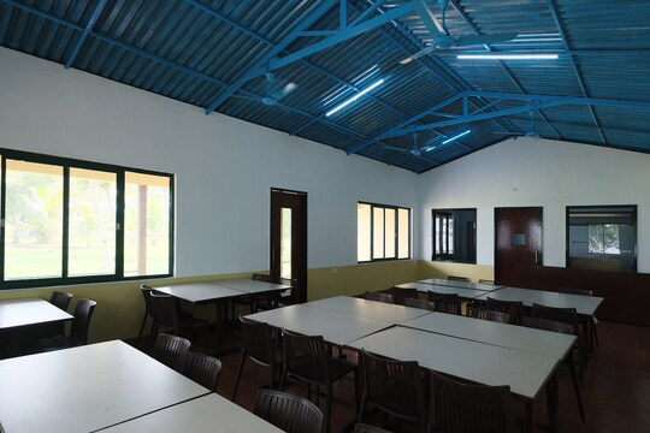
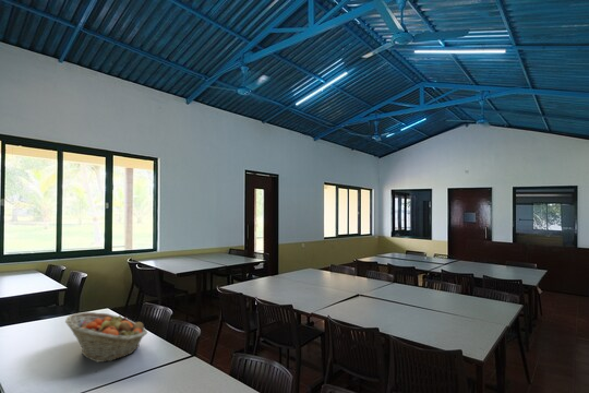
+ fruit basket [64,311,148,364]
